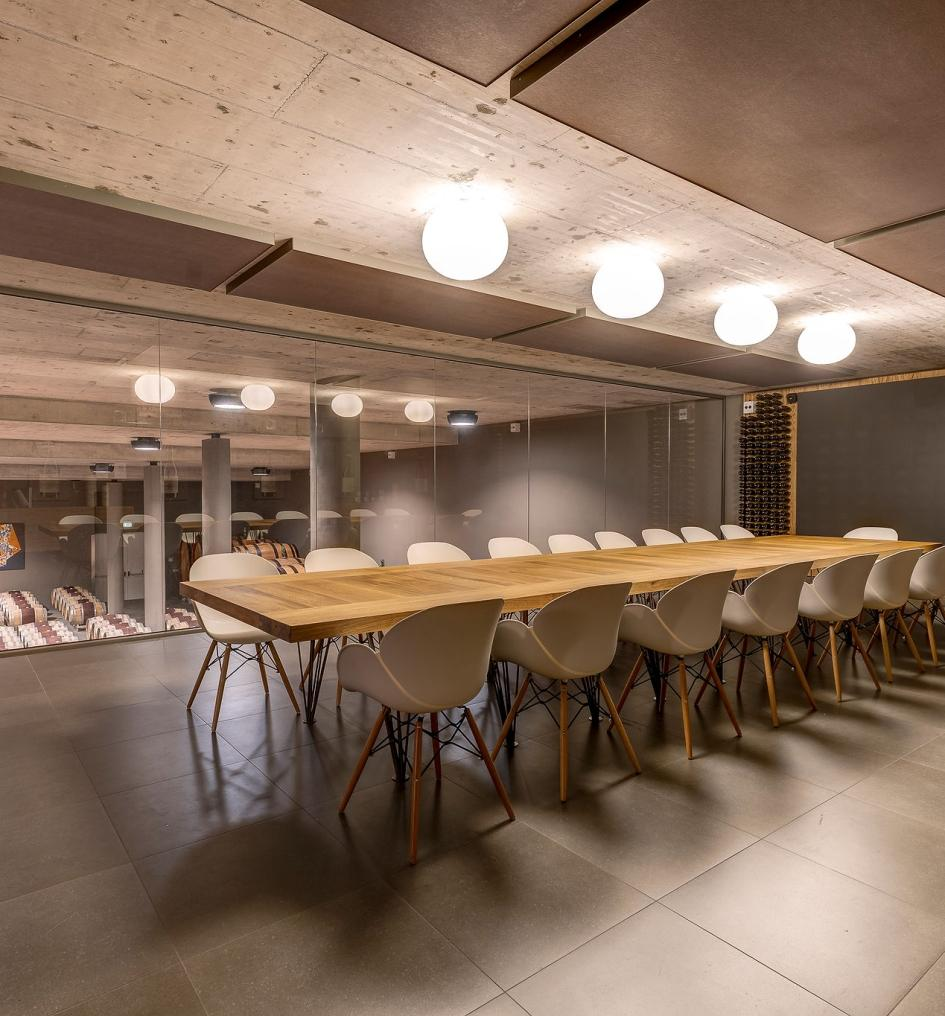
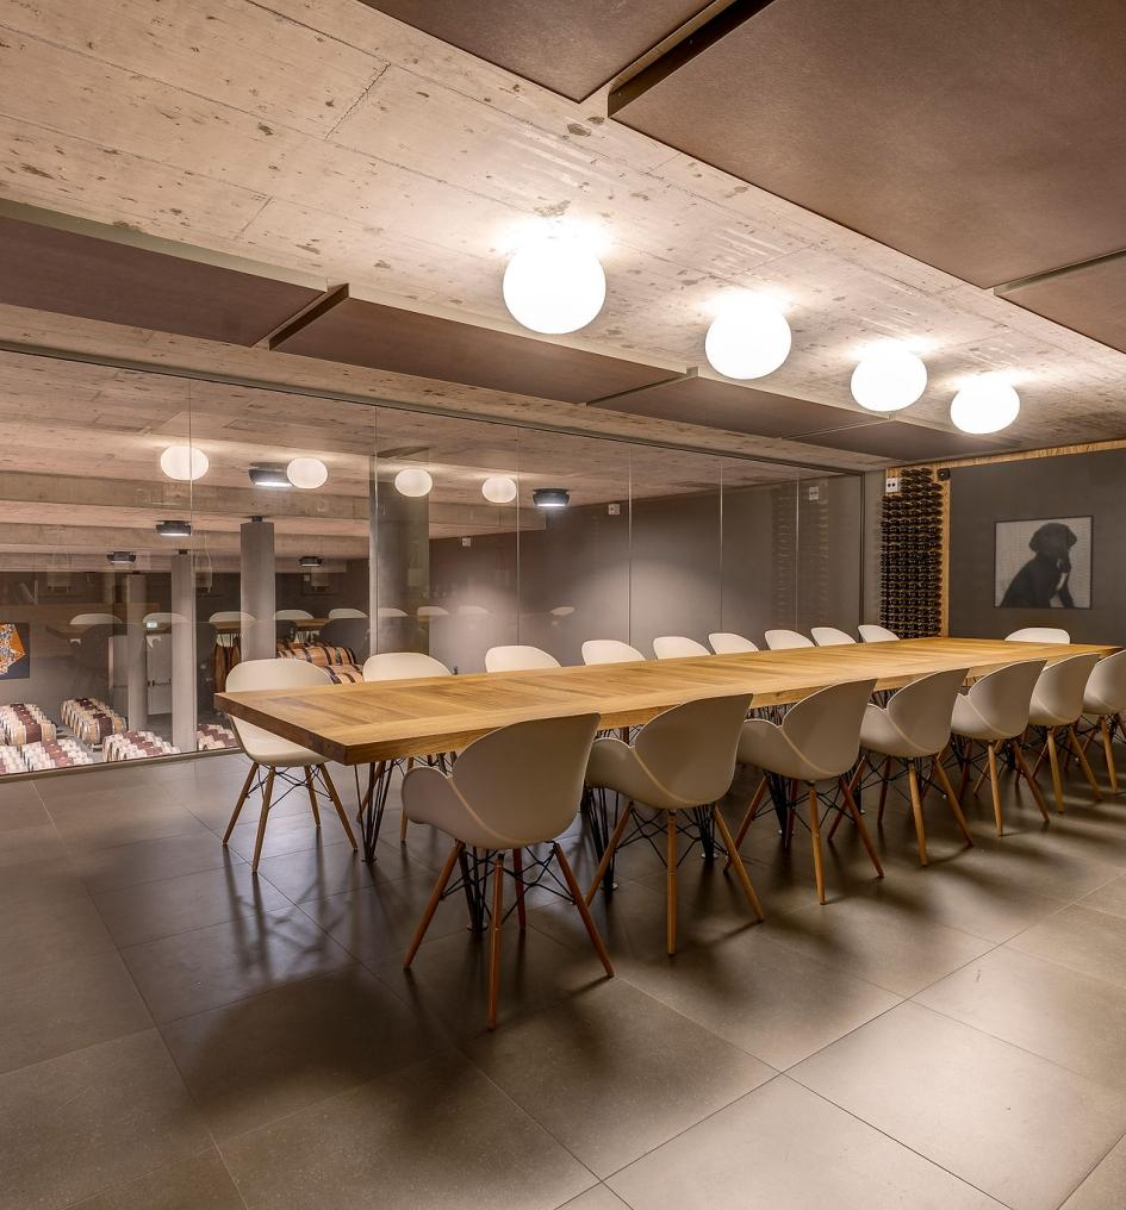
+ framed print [993,514,1095,611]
